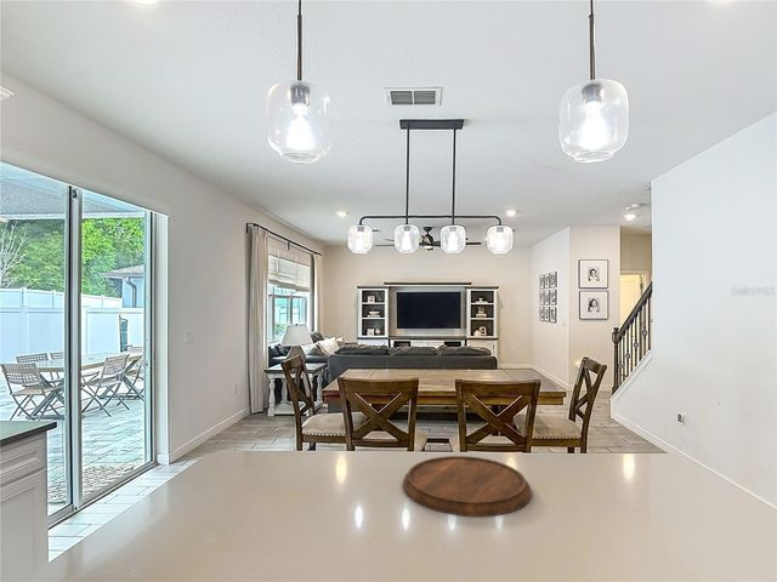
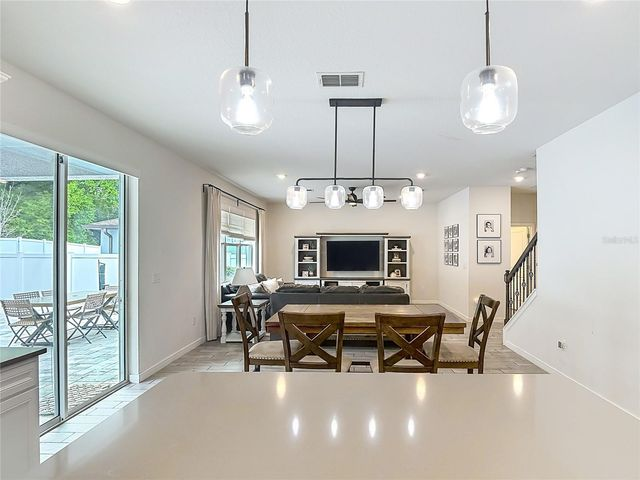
- cutting board [402,455,532,518]
